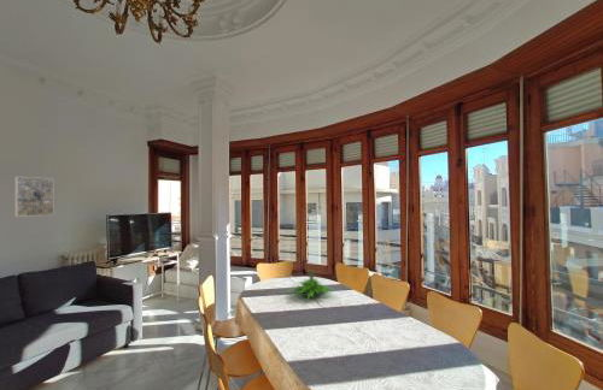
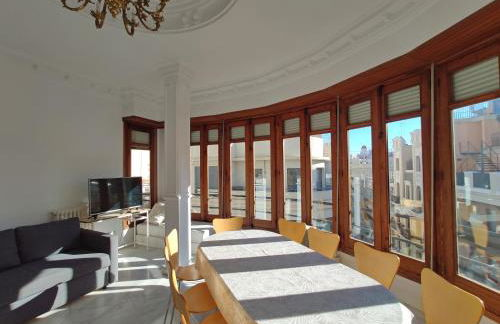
- plant [285,268,336,300]
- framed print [14,176,54,218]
